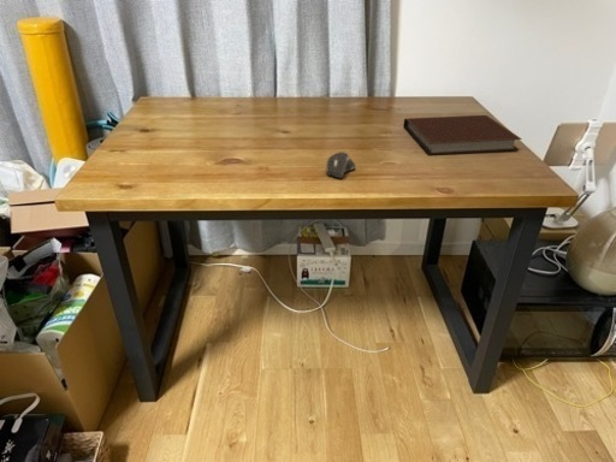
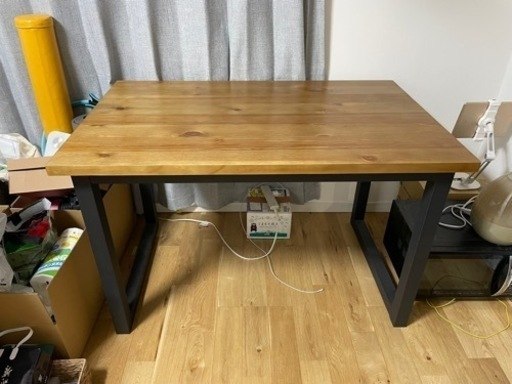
- computer mouse [326,150,357,179]
- notebook [403,114,522,156]
